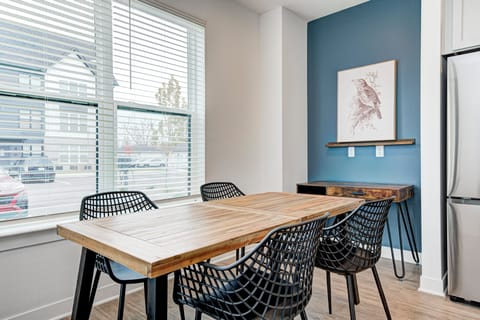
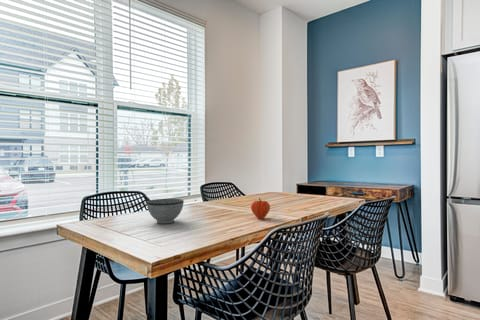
+ fruit [250,197,271,220]
+ bowl [146,198,185,224]
